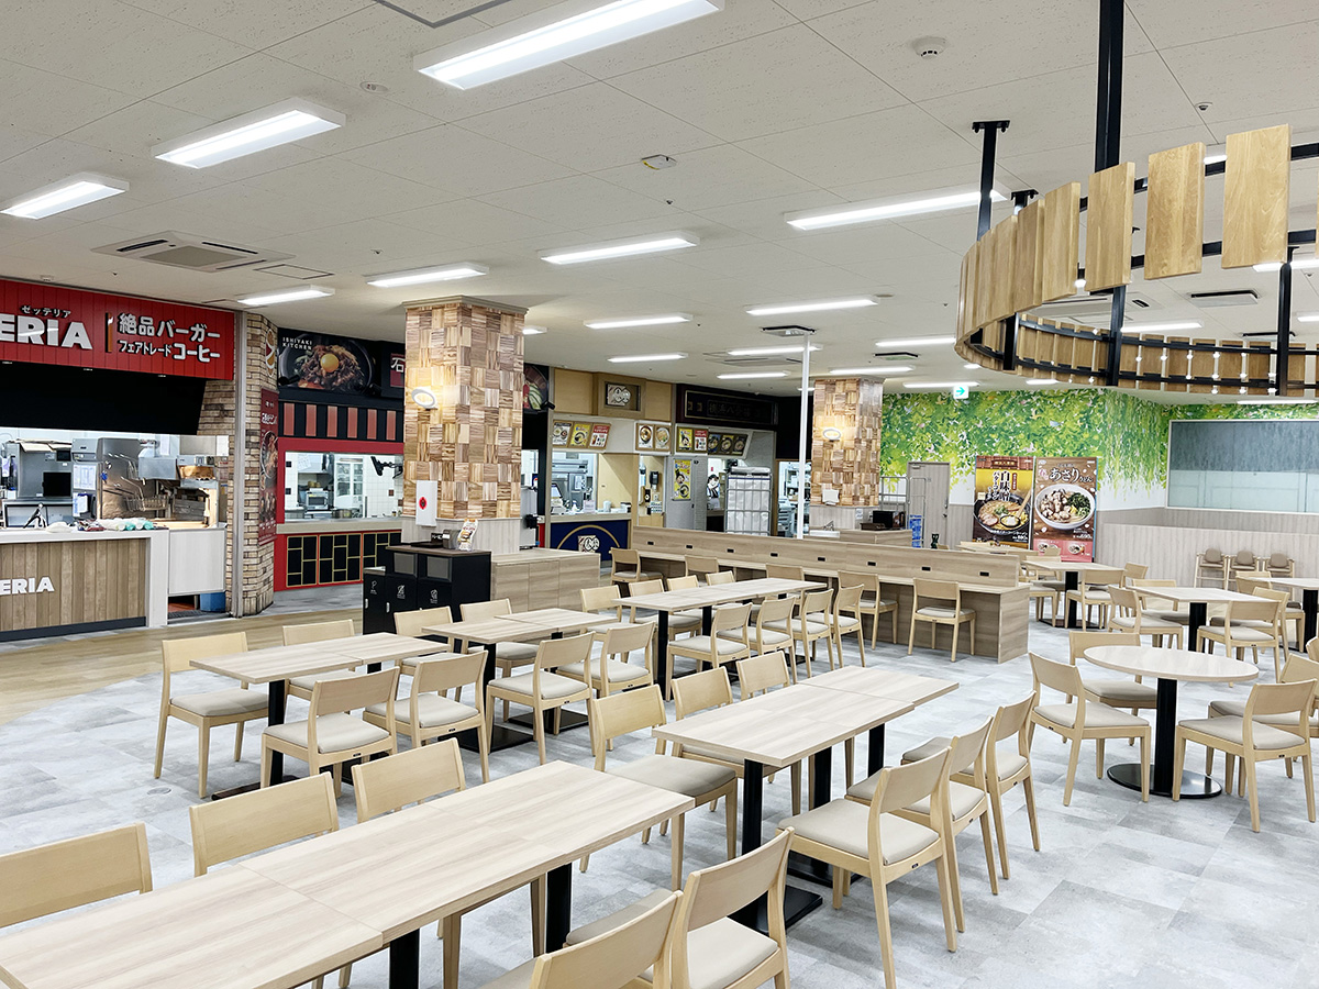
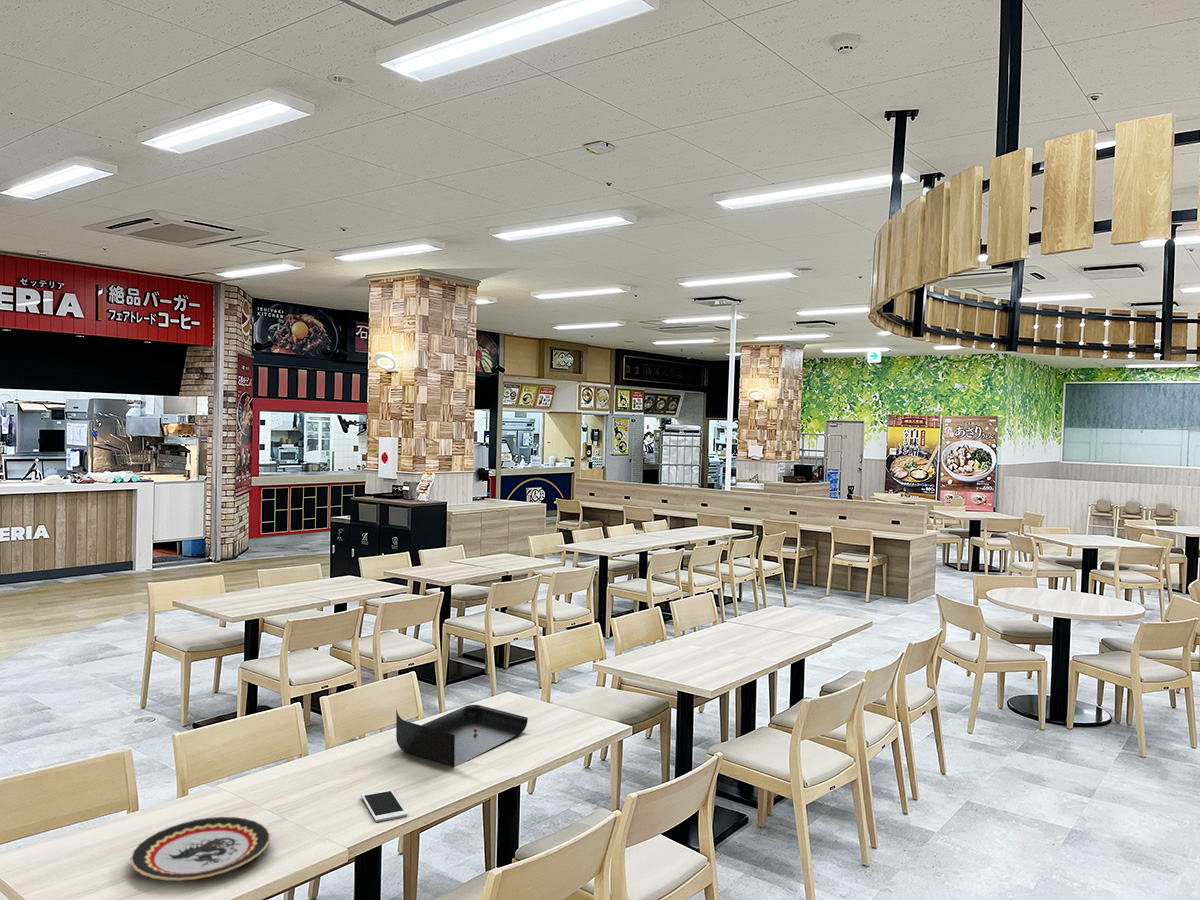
+ plate [129,816,272,882]
+ cell phone [360,788,408,823]
+ tray [395,704,529,768]
